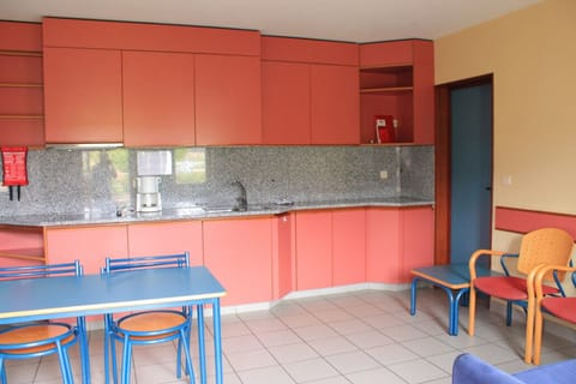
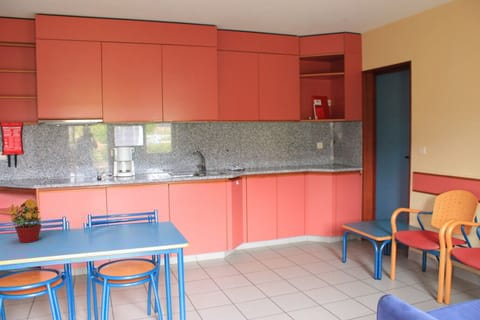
+ flowerpot [7,198,42,243]
